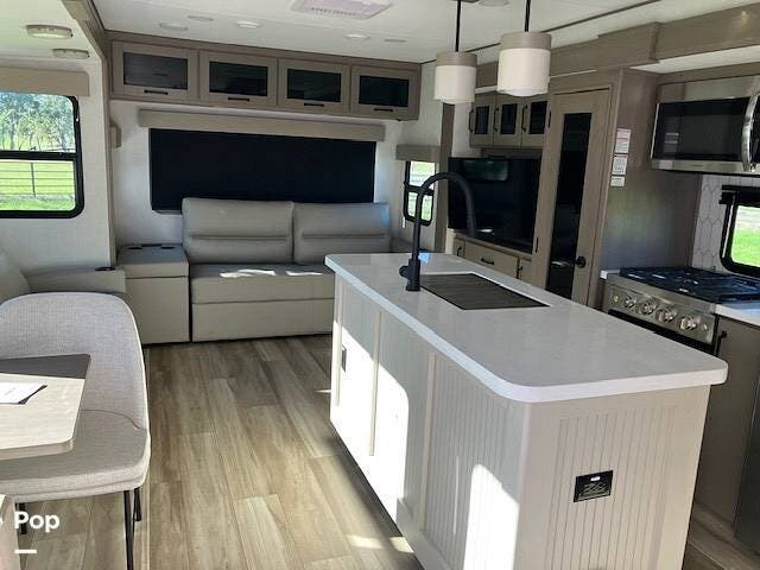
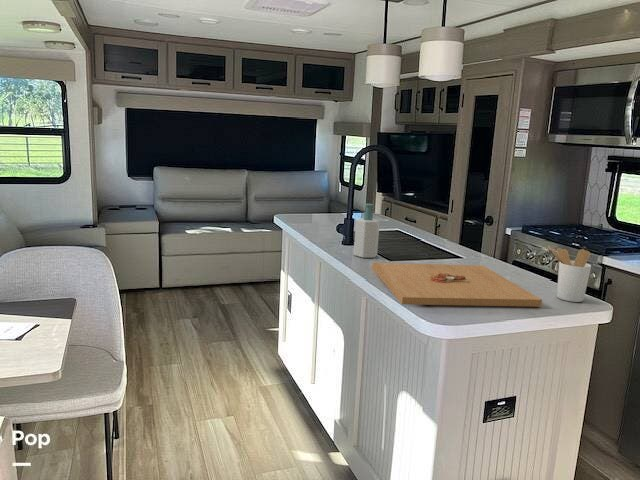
+ platter [371,262,543,308]
+ soap bottle [353,203,381,259]
+ utensil holder [547,245,592,303]
